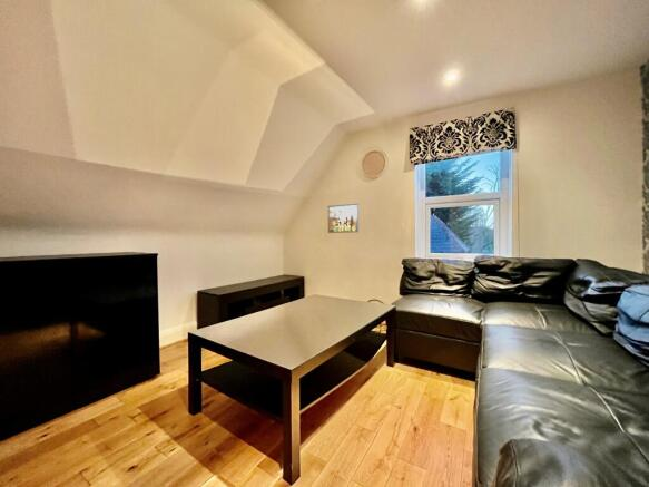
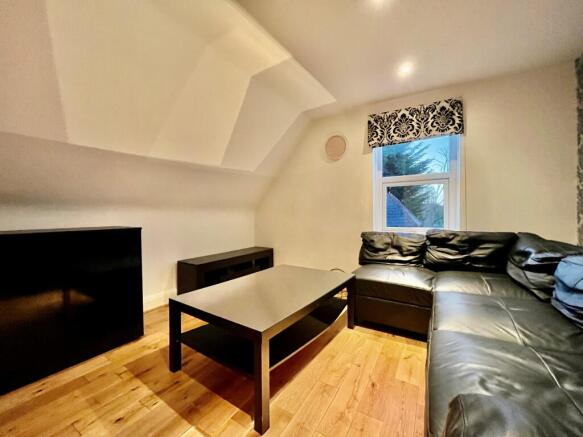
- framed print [327,203,360,234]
